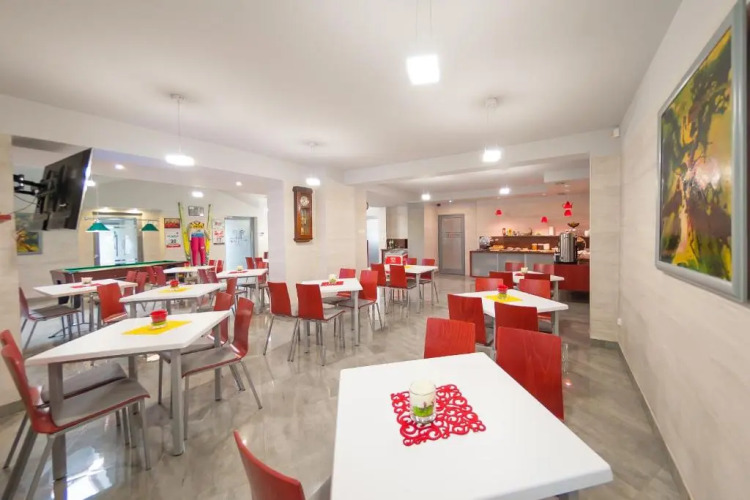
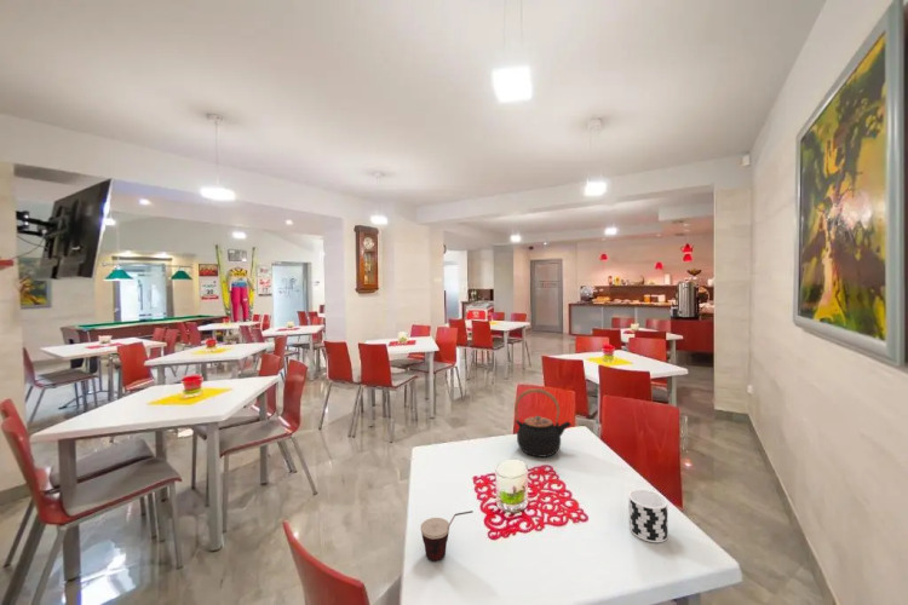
+ teapot [513,387,573,459]
+ cup [628,488,669,543]
+ cup [419,509,473,561]
